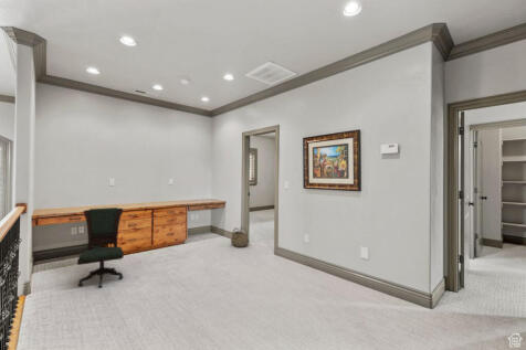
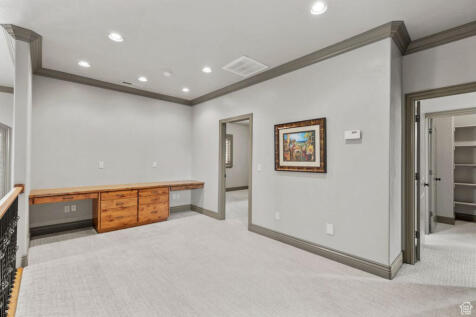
- office chair [76,206,125,288]
- basket [230,226,250,248]
